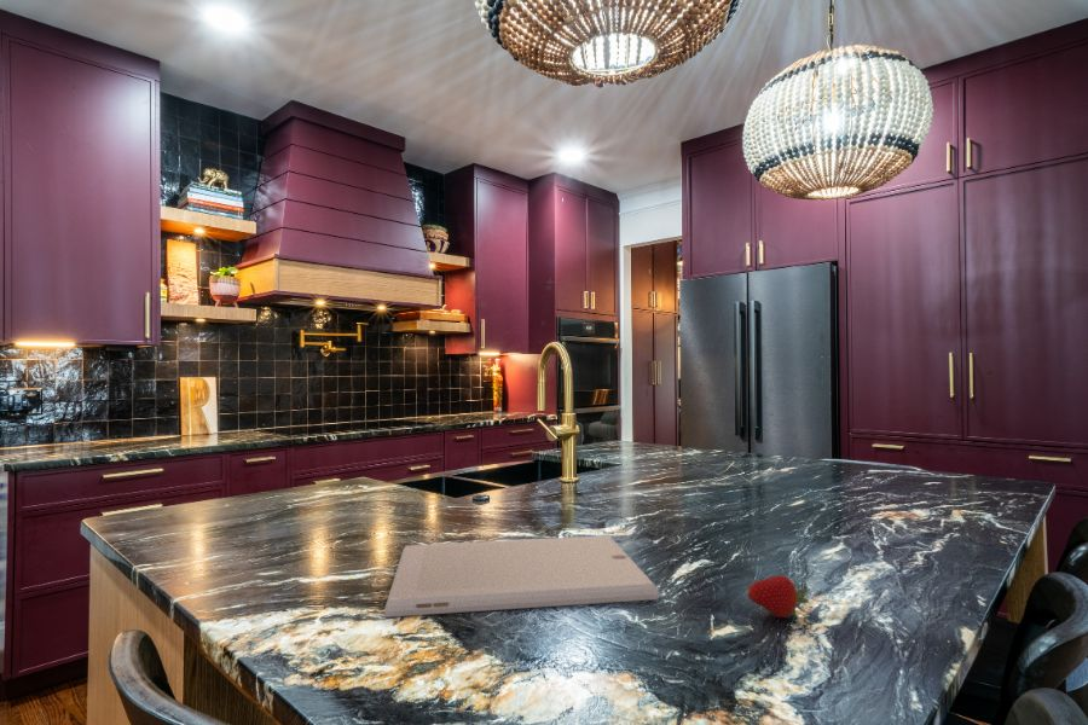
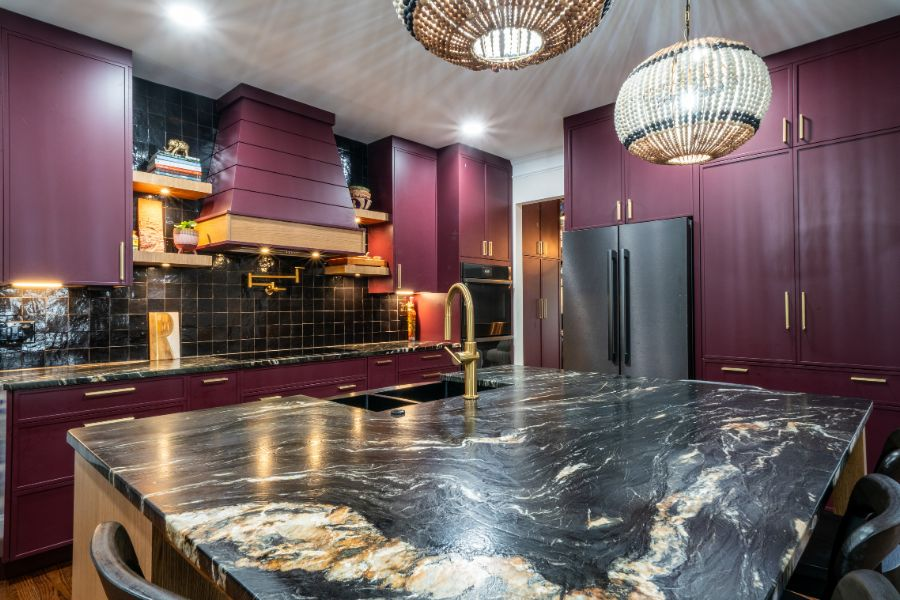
- fruit [746,574,810,621]
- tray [383,534,661,619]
